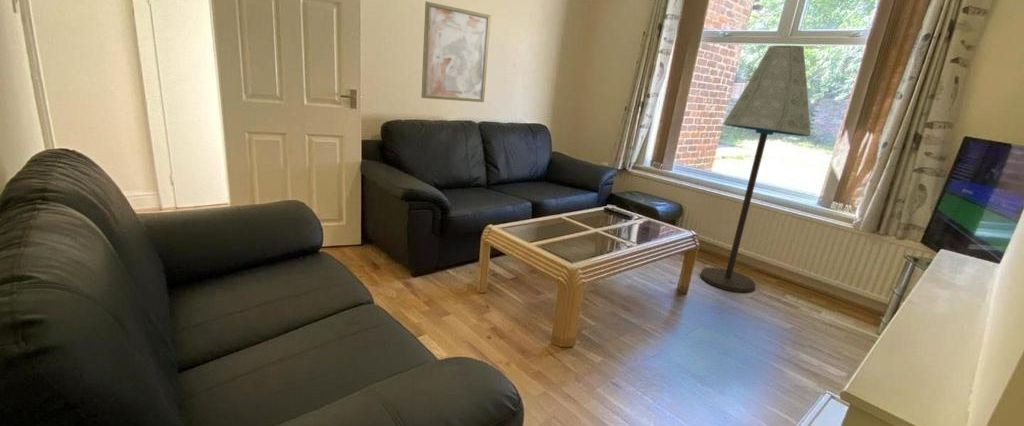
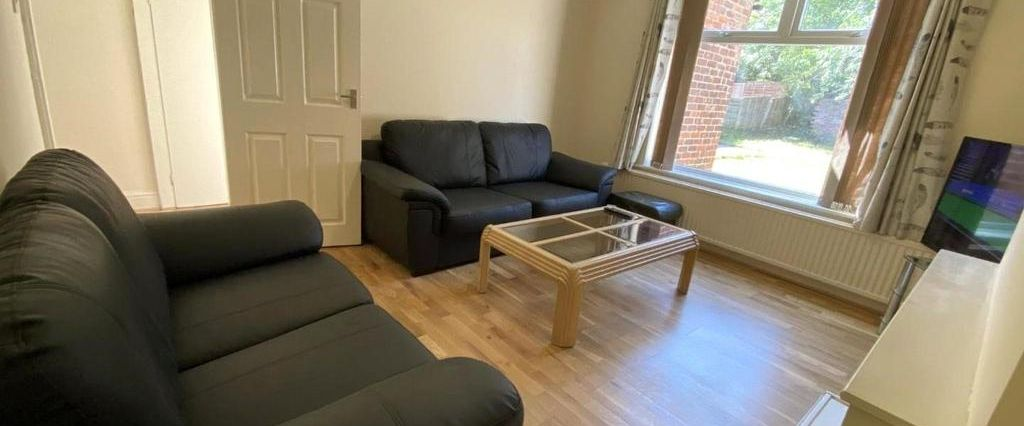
- wall art [421,0,492,103]
- floor lamp [700,45,811,293]
